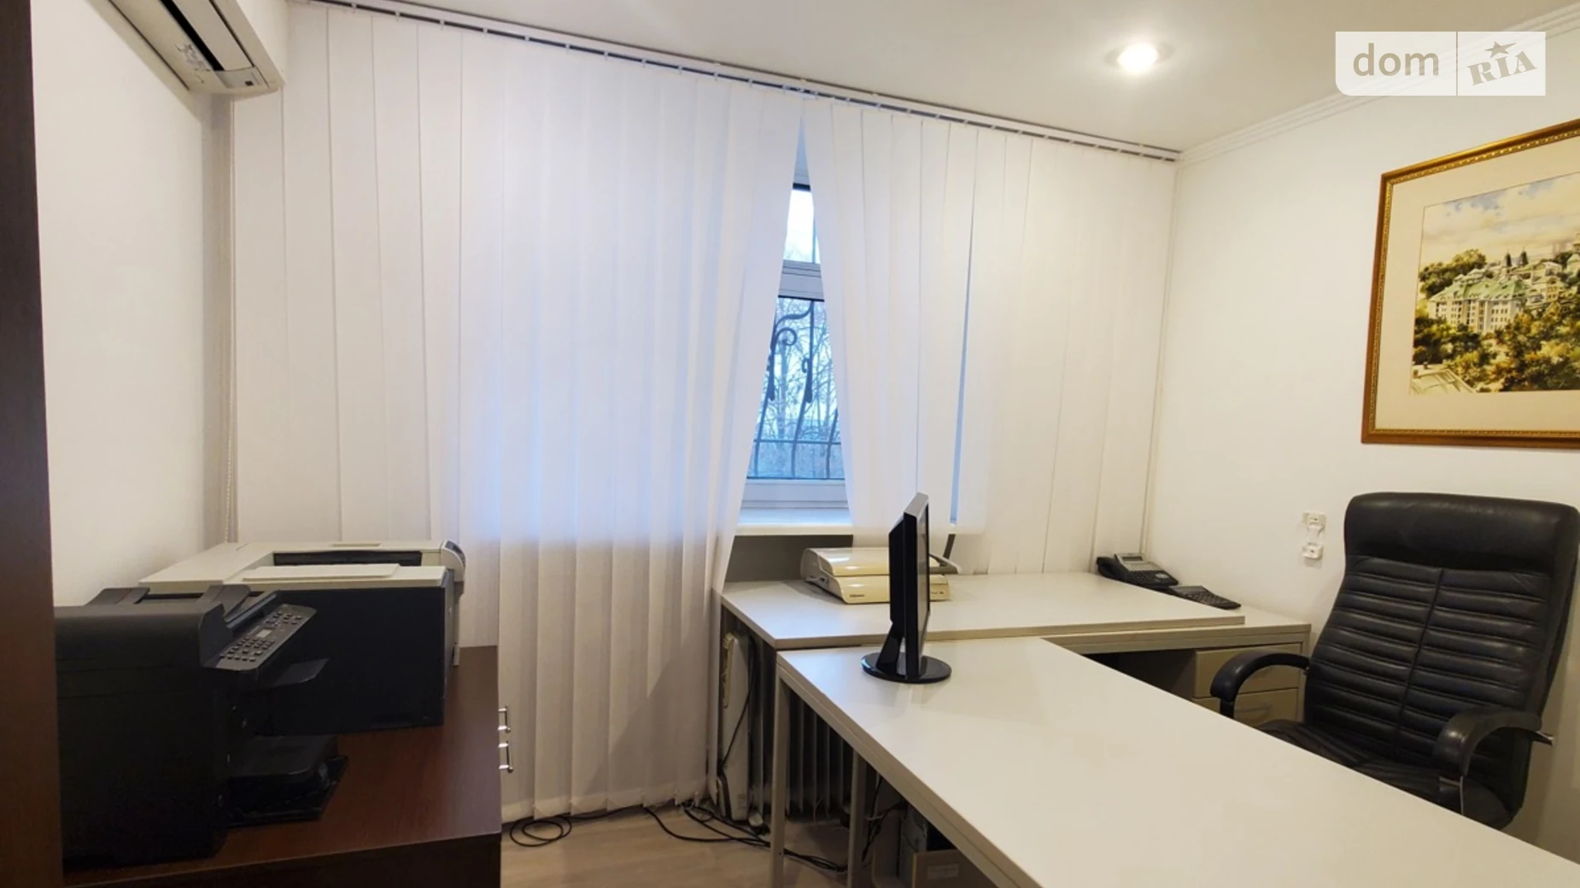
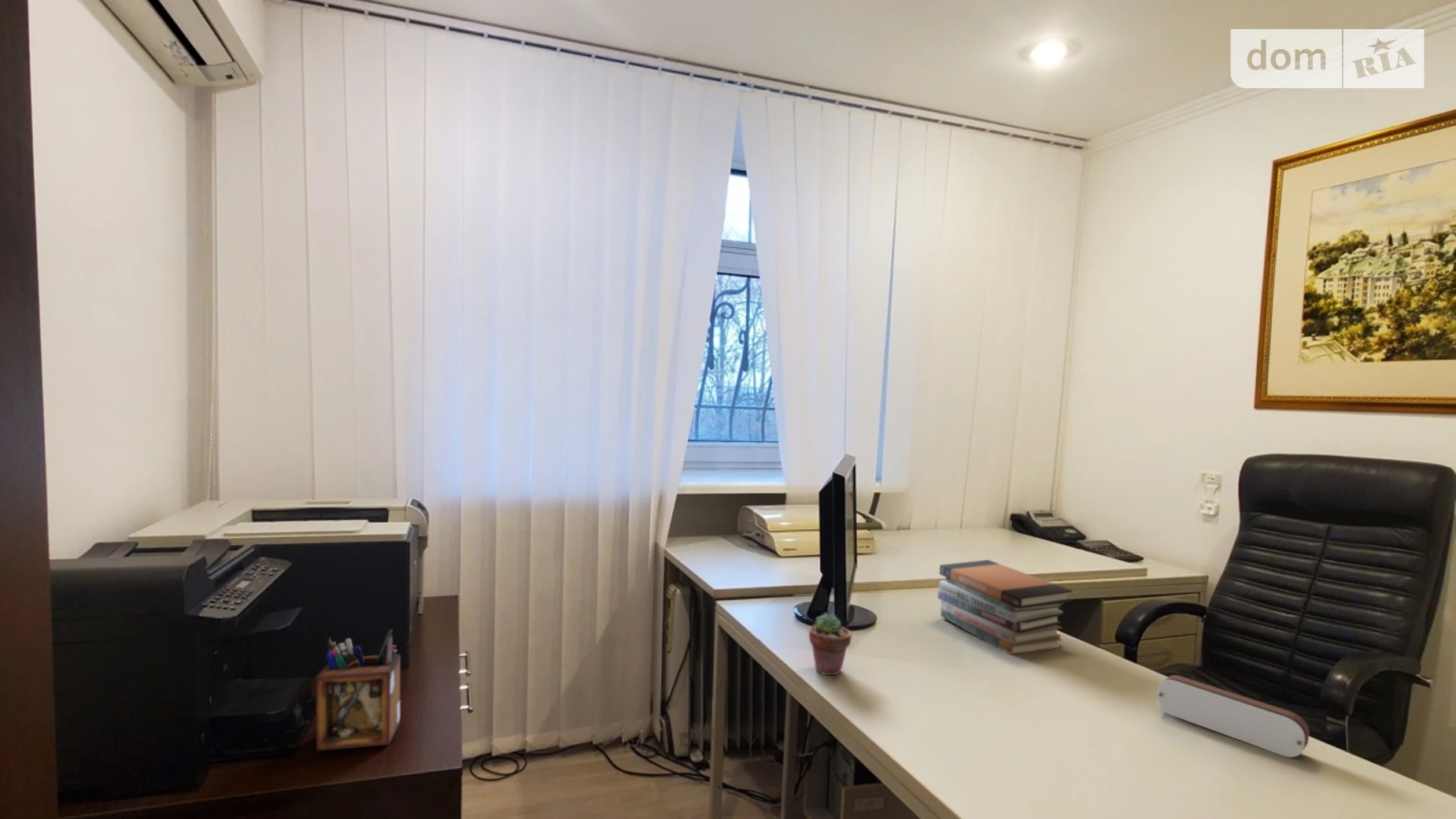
+ pencil case [1156,674,1310,758]
+ potted succulent [808,613,852,676]
+ book stack [937,559,1074,655]
+ desk organizer [316,628,401,751]
